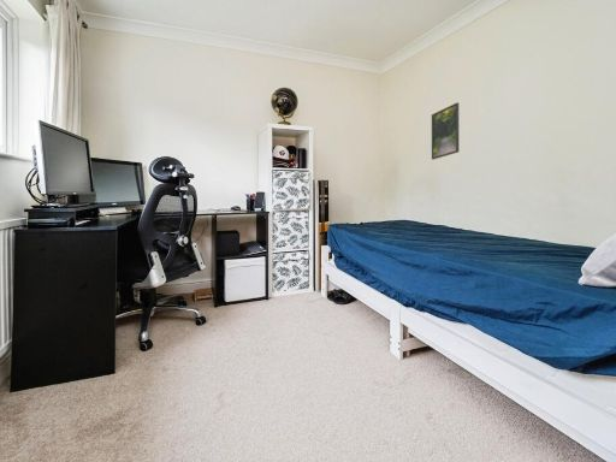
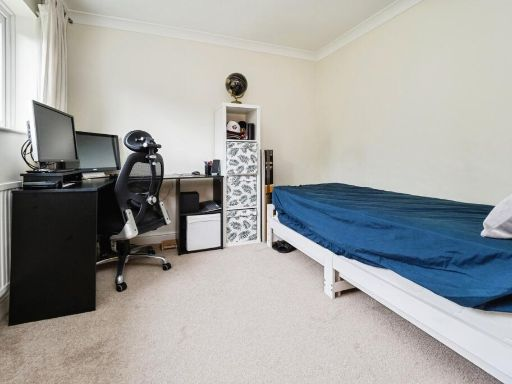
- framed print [431,101,460,161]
